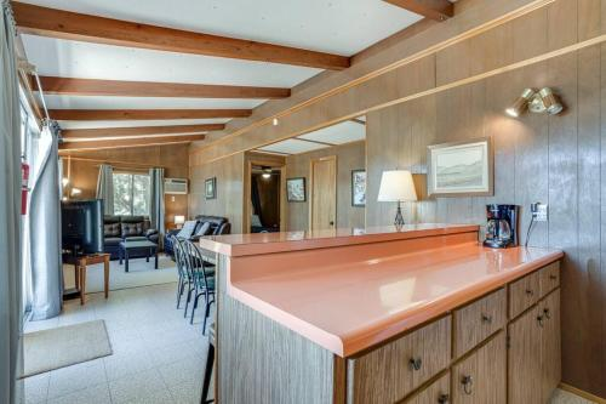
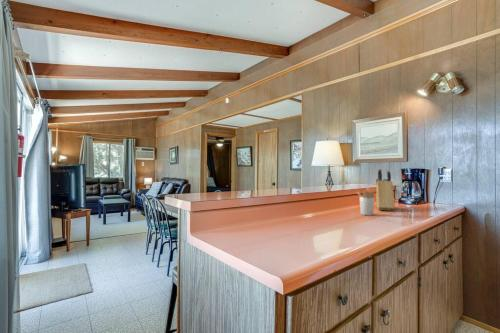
+ knife block [375,168,396,212]
+ utensil holder [356,188,376,216]
